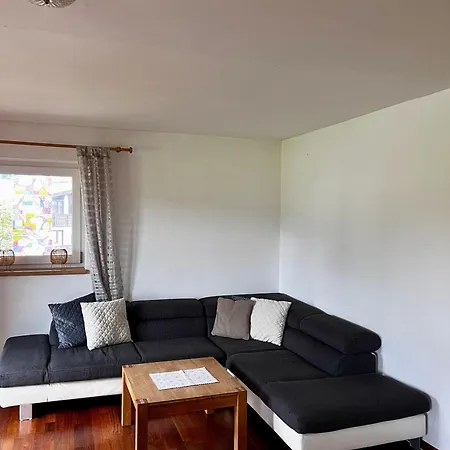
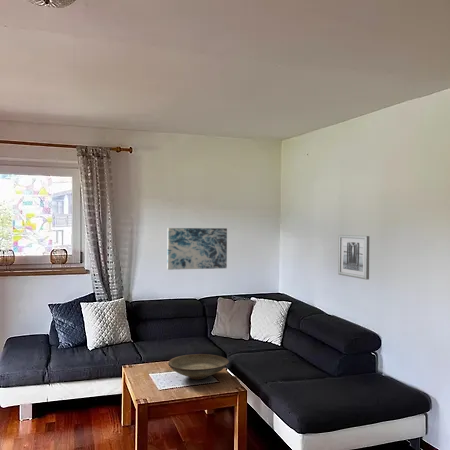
+ decorative bowl [167,353,230,380]
+ wall art [337,234,370,281]
+ wall art [166,227,228,271]
